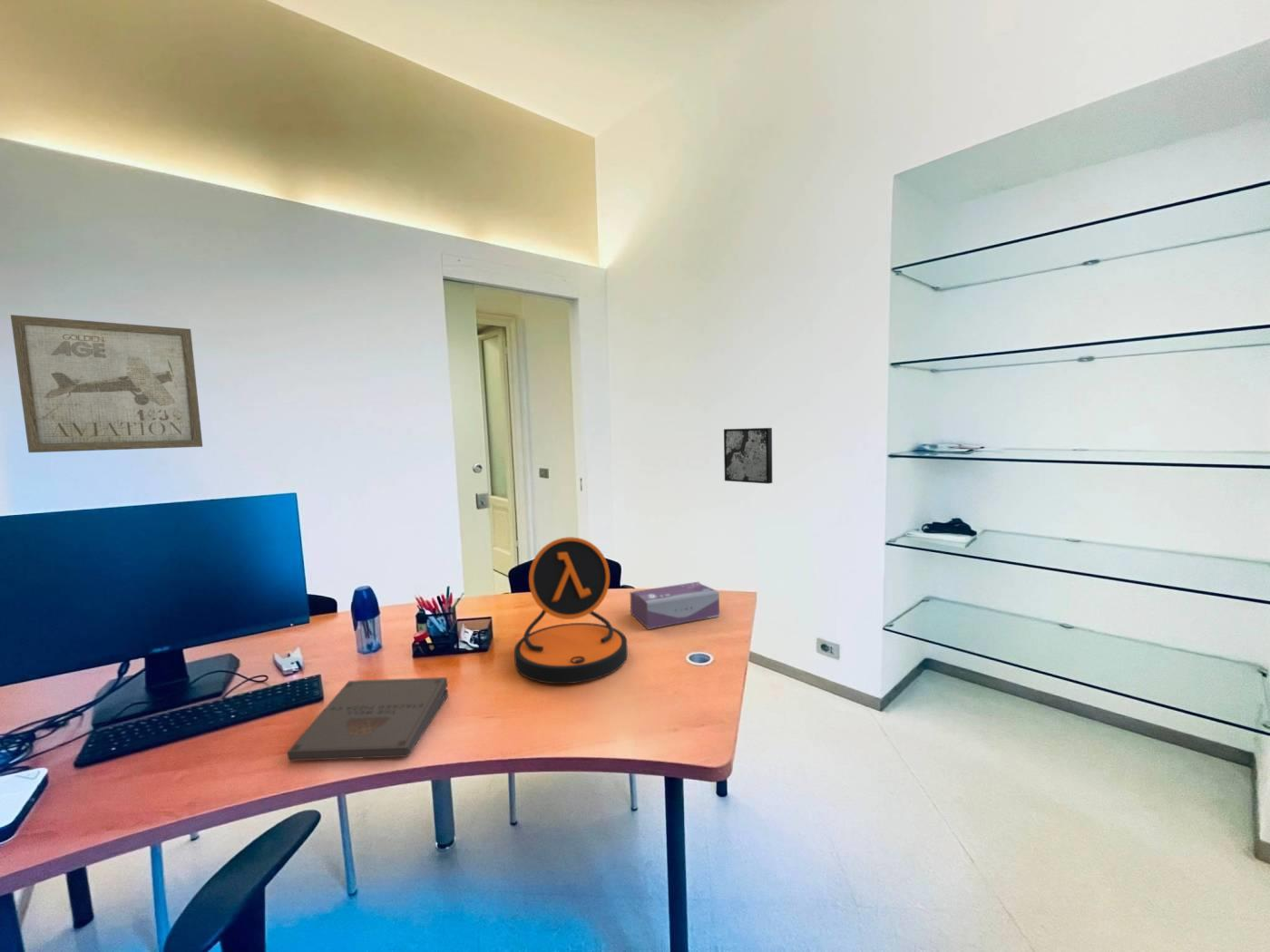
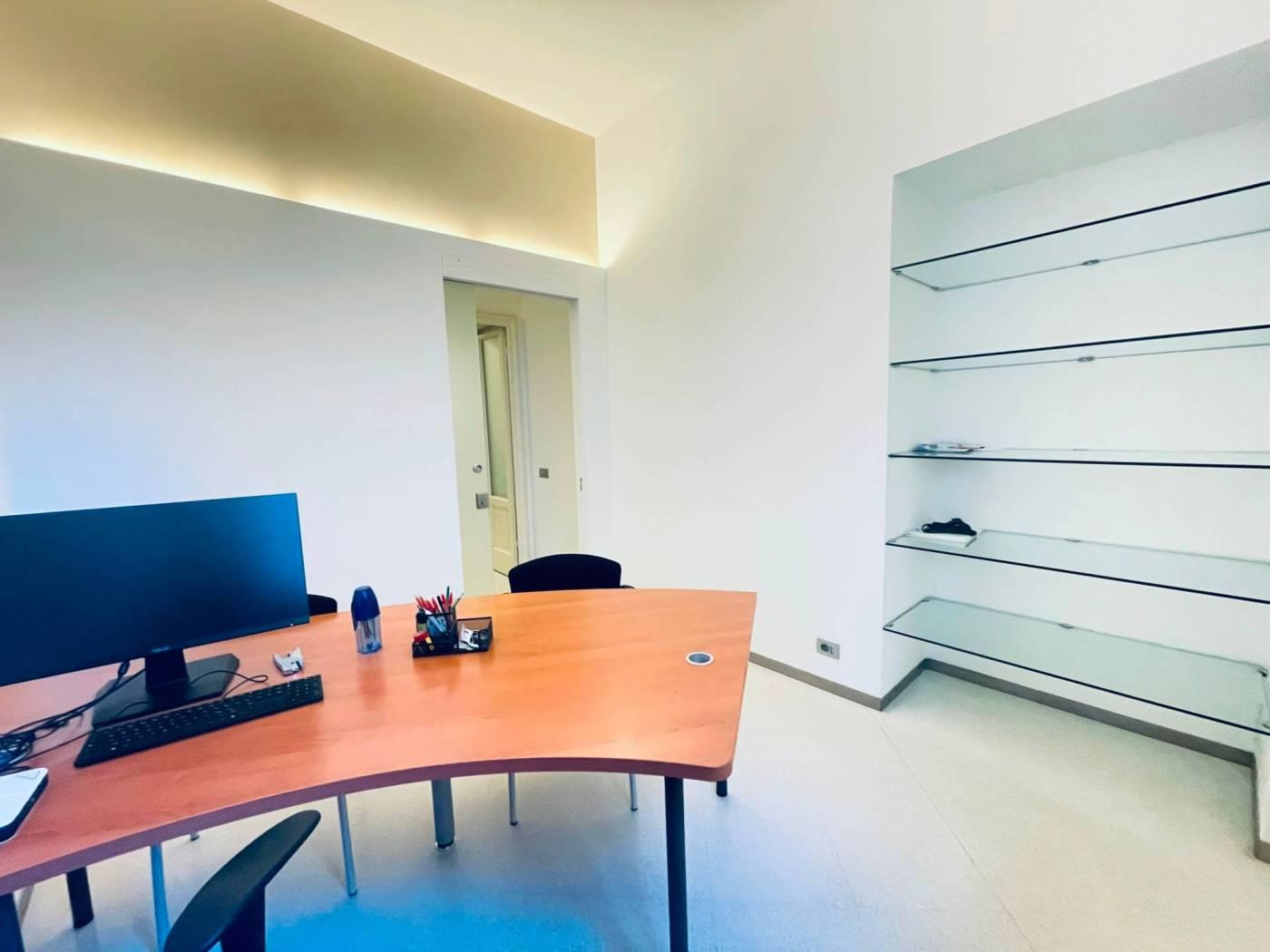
- tissue box [630,581,720,630]
- wall art [10,314,203,453]
- pizza box [287,676,449,762]
- desk lamp [513,536,629,685]
- wall art [723,427,773,484]
